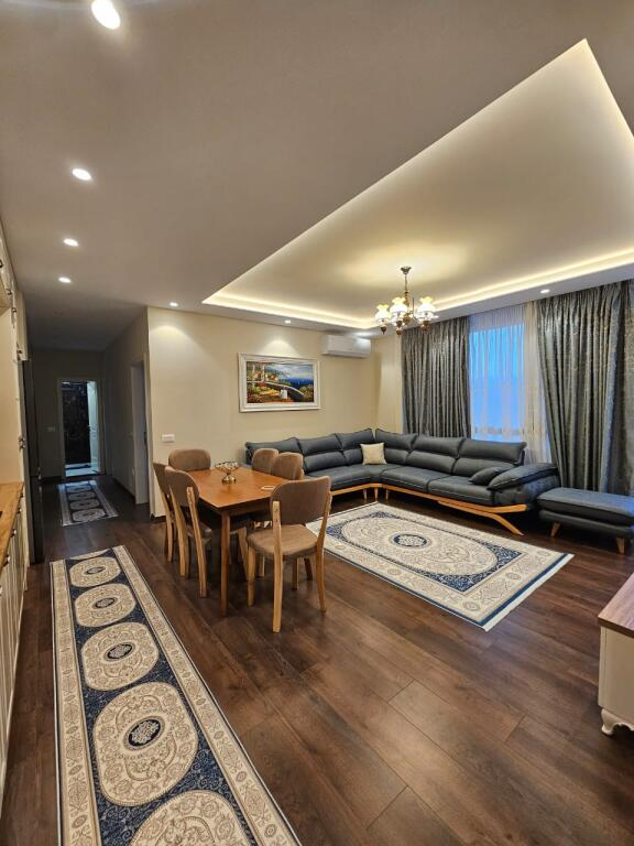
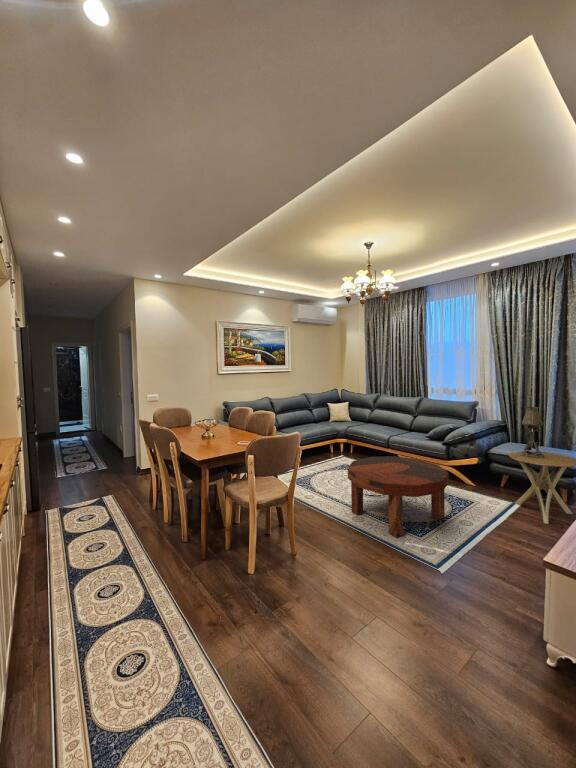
+ coffee table [347,455,450,538]
+ side table [508,450,576,525]
+ table lamp [520,406,544,458]
